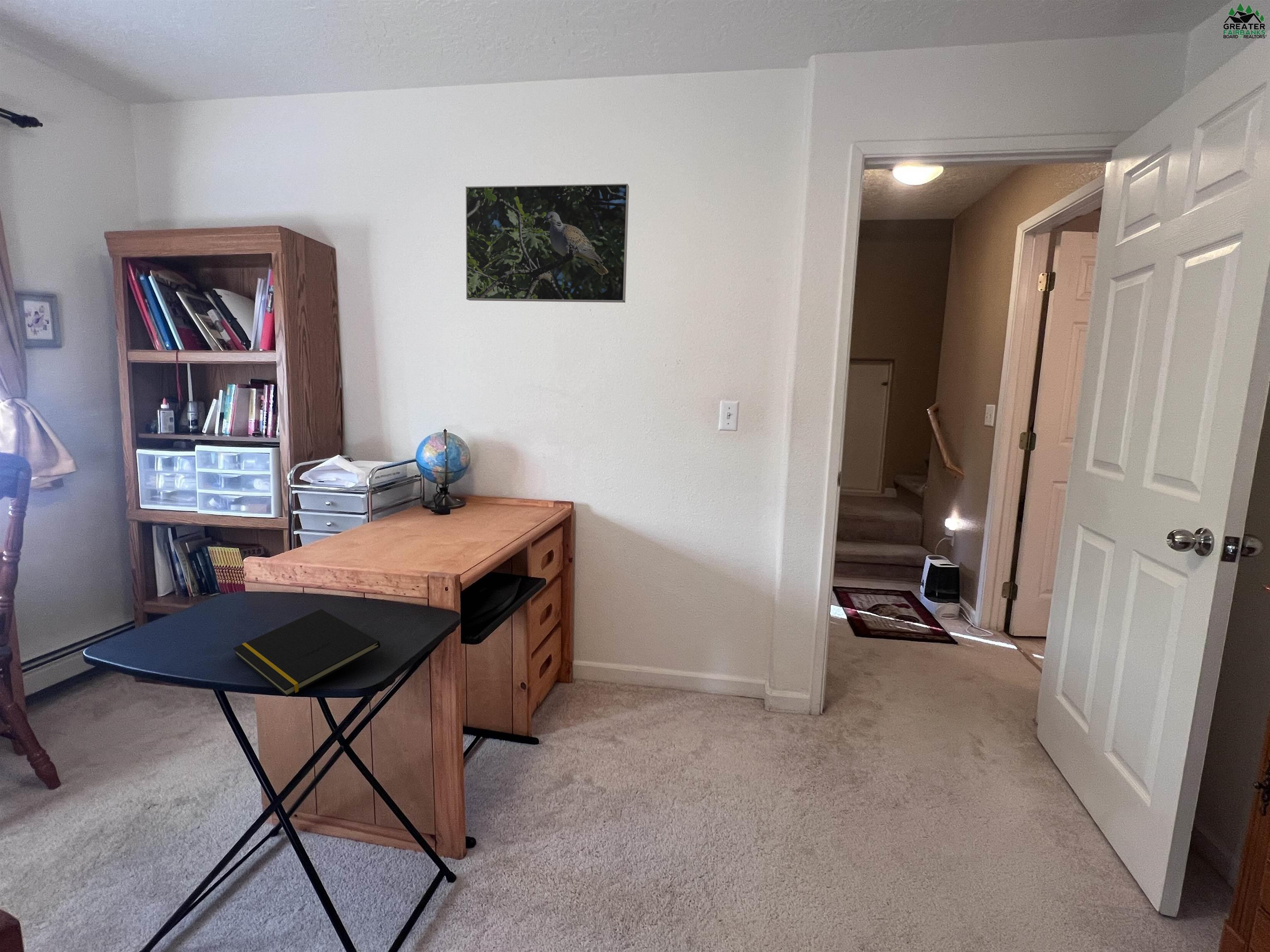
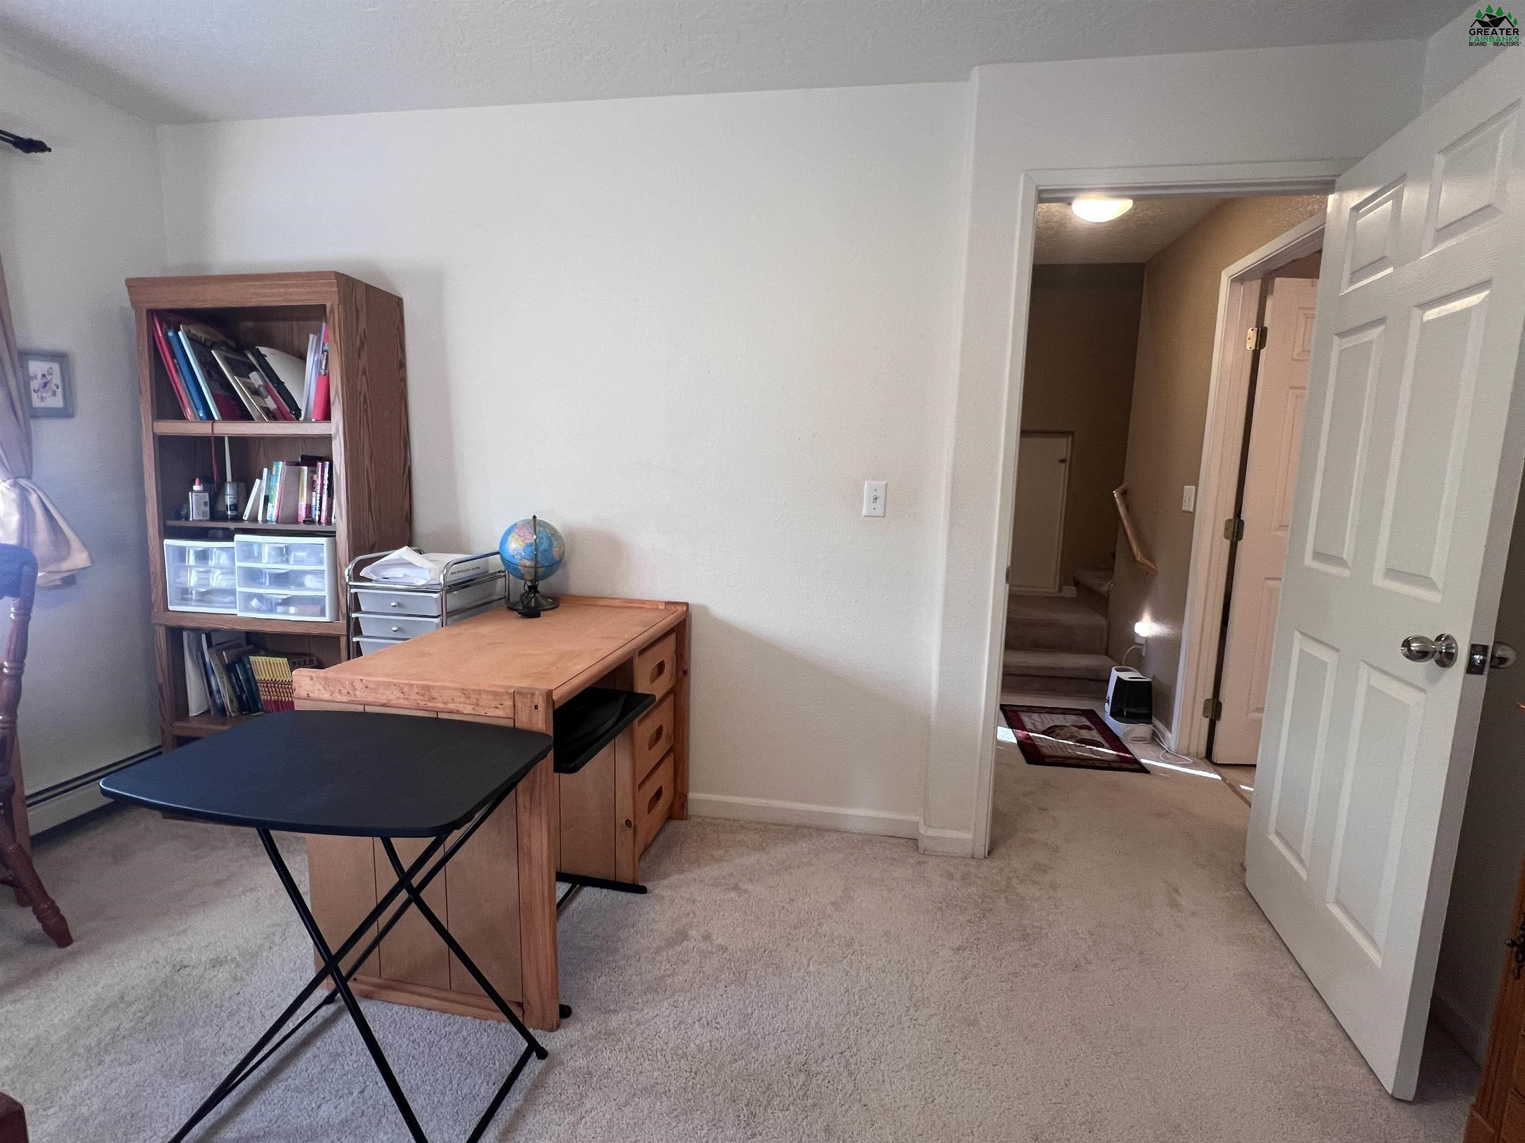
- notepad [233,609,381,697]
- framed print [466,183,629,303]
